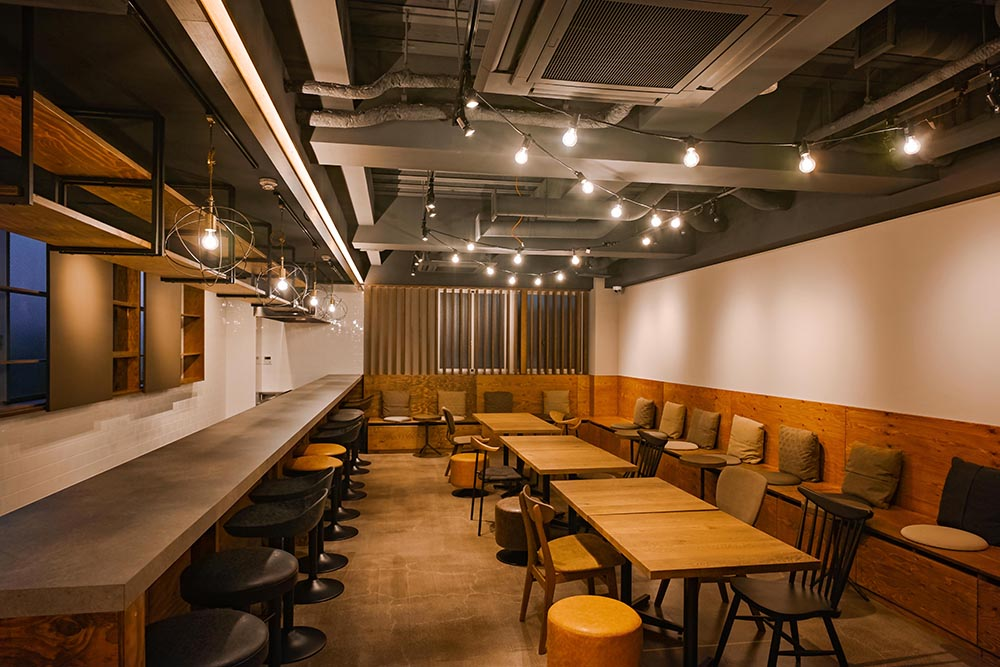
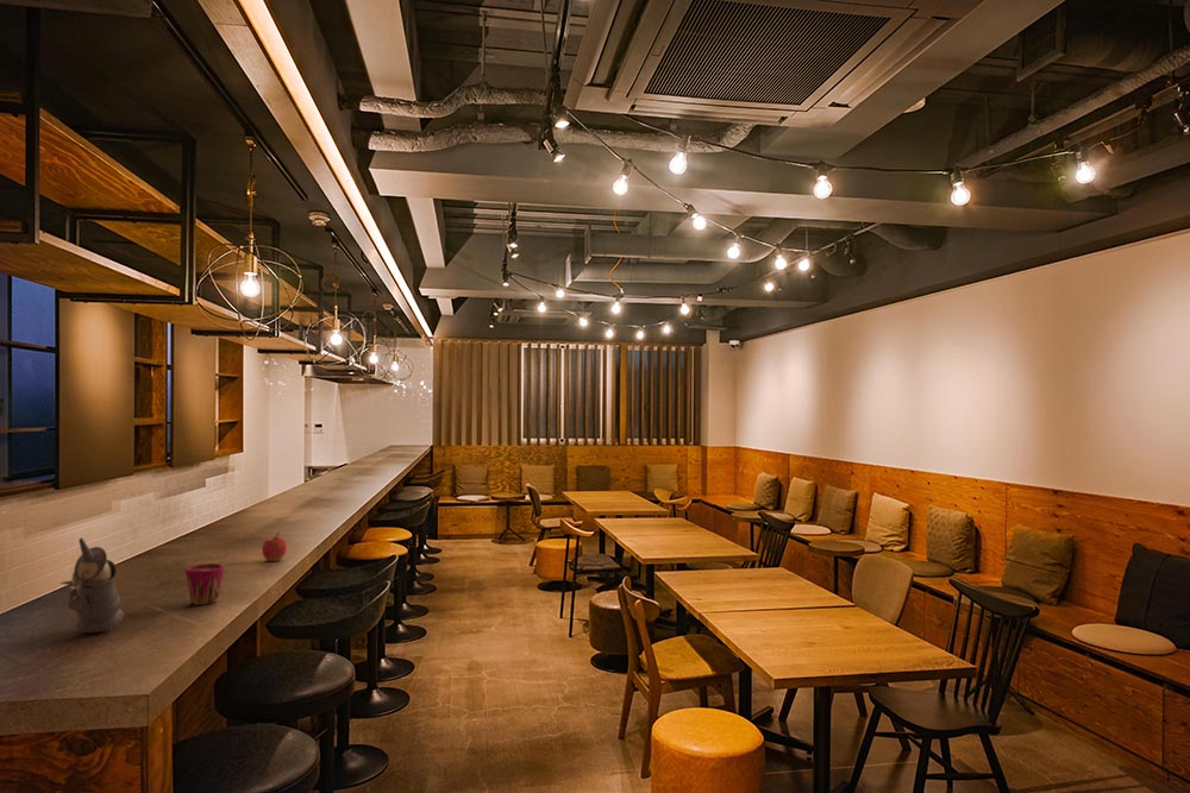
+ cup [184,562,225,606]
+ apple [261,531,288,562]
+ teapot [60,536,125,635]
